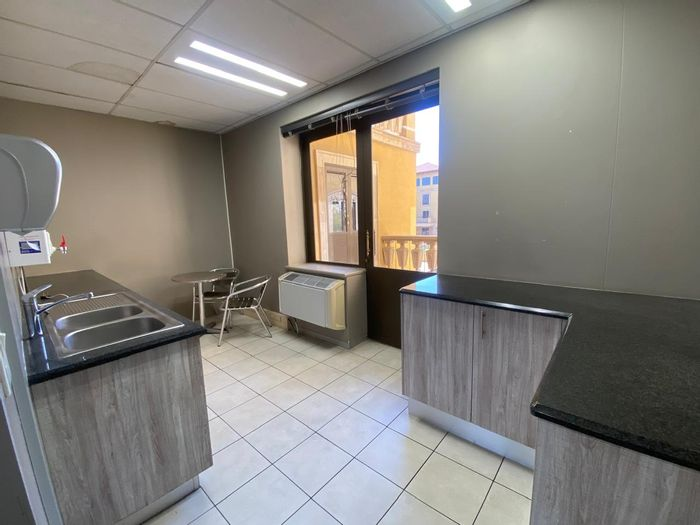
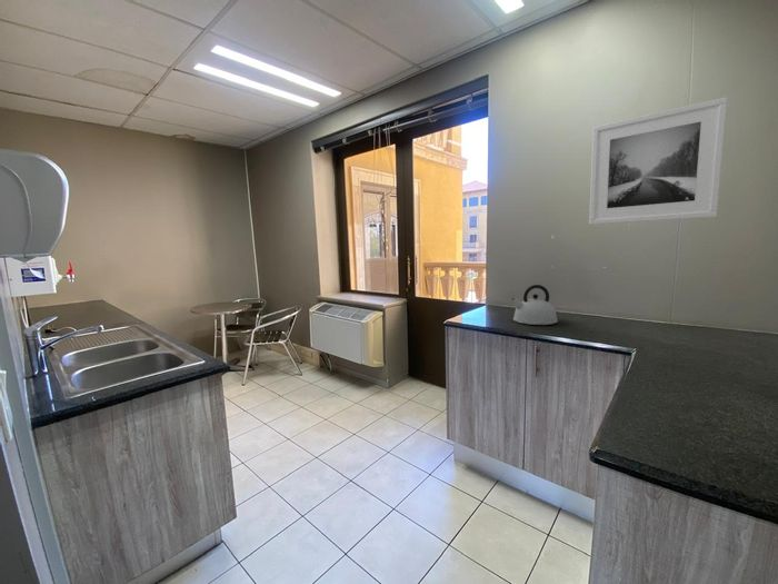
+ kettle [509,284,559,326]
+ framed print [588,96,729,226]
